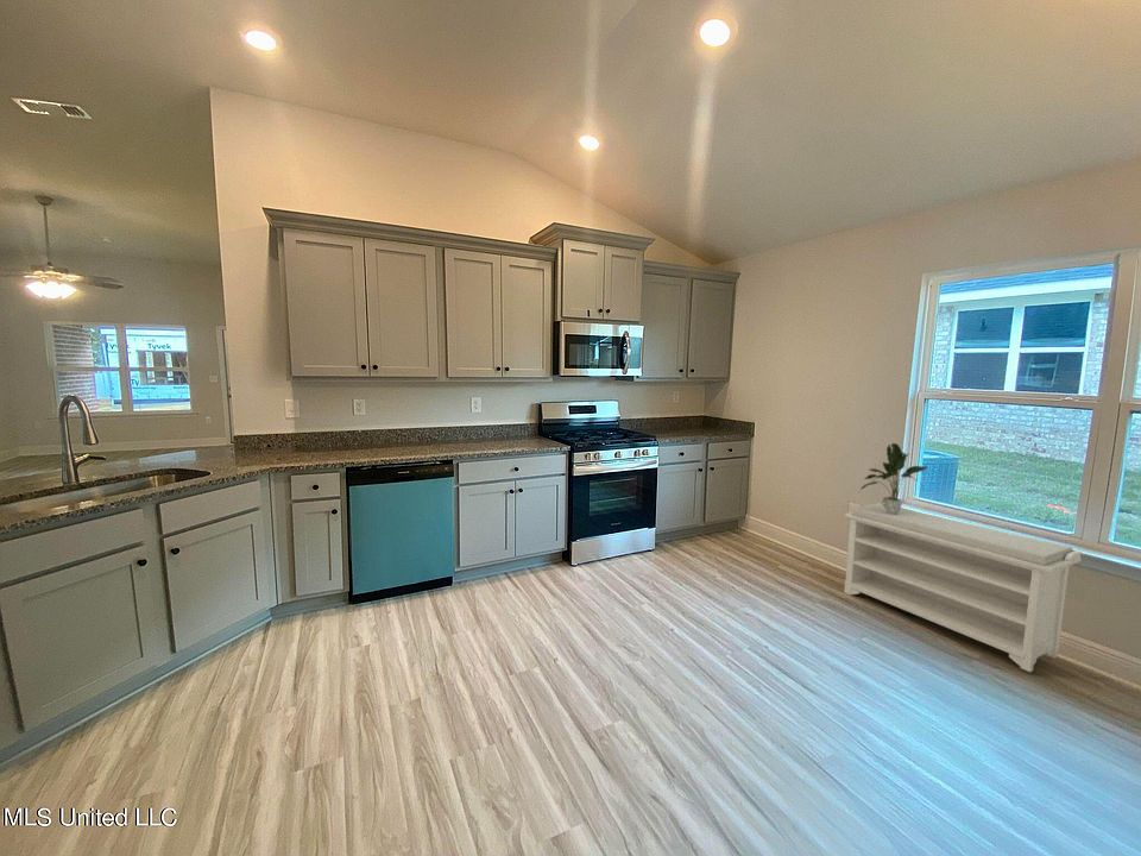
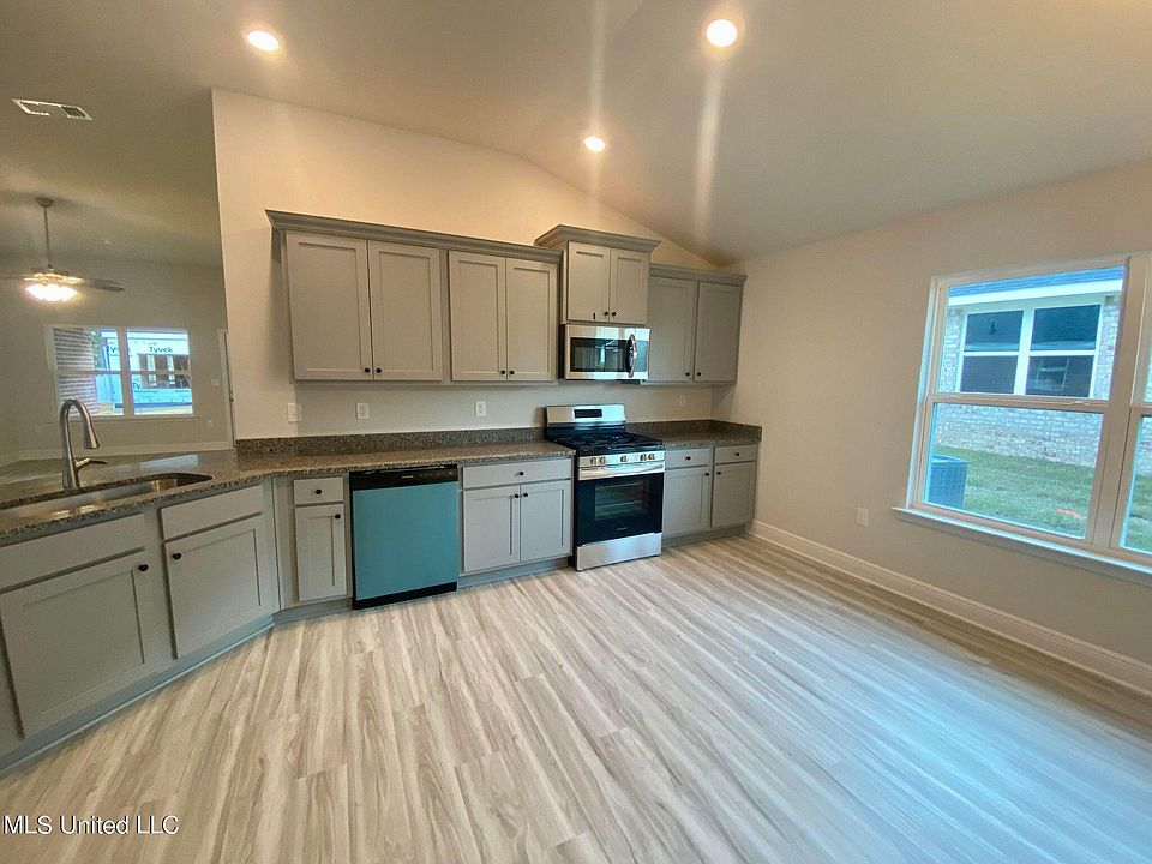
- bench [843,502,1083,673]
- potted plant [859,442,928,515]
